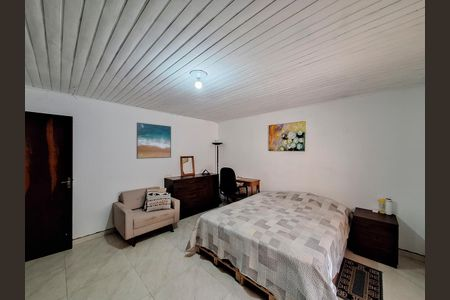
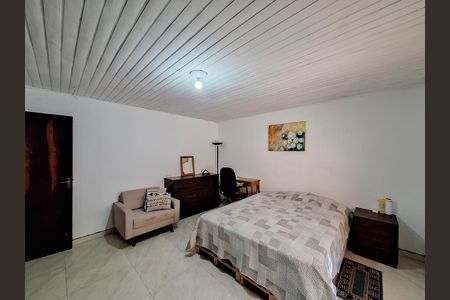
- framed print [136,122,172,160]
